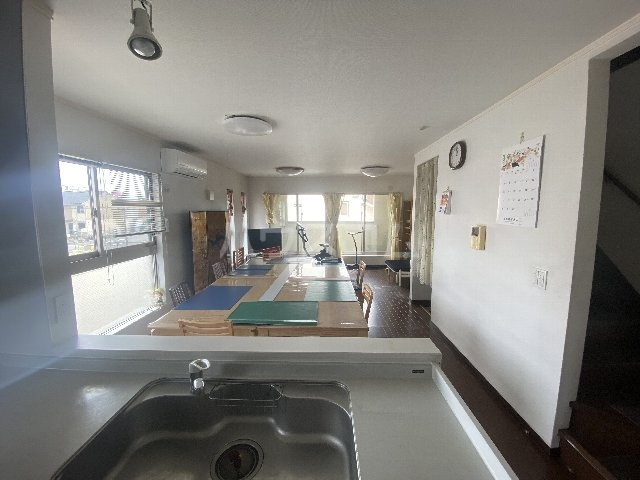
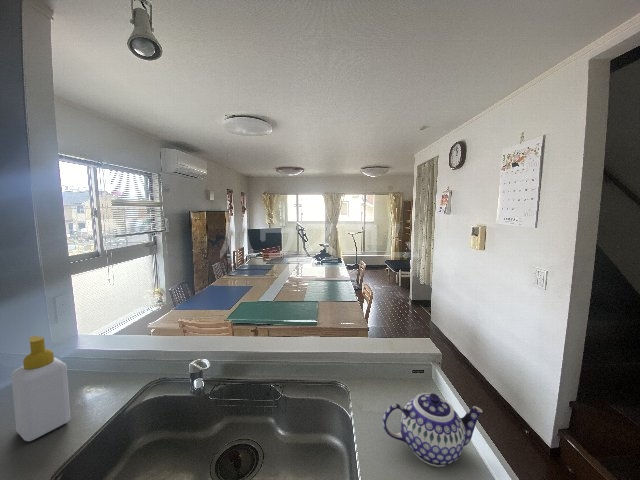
+ soap bottle [10,335,71,442]
+ teapot [382,392,484,468]
